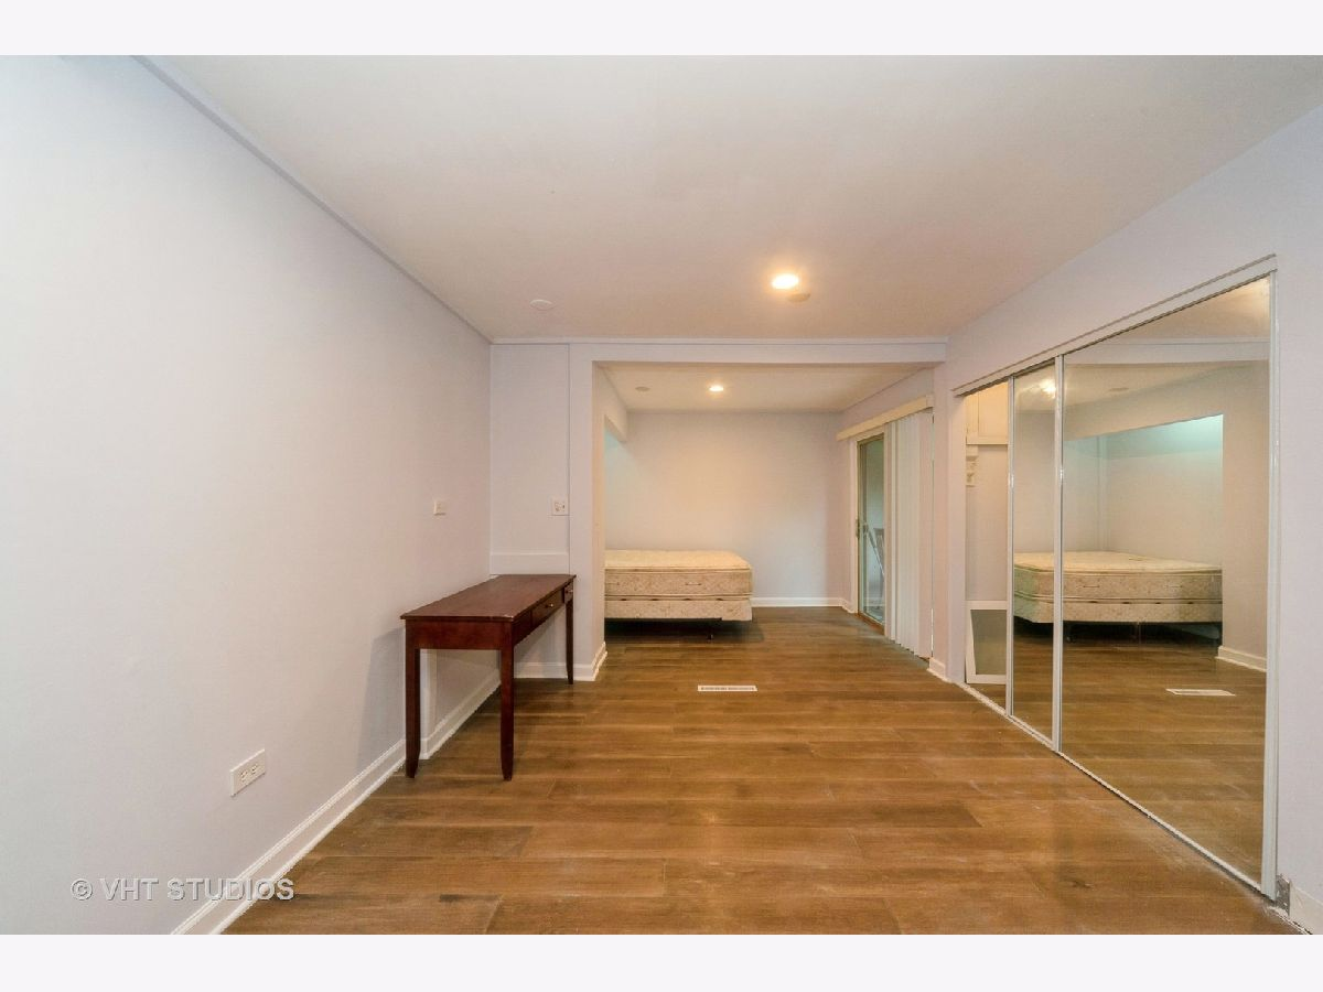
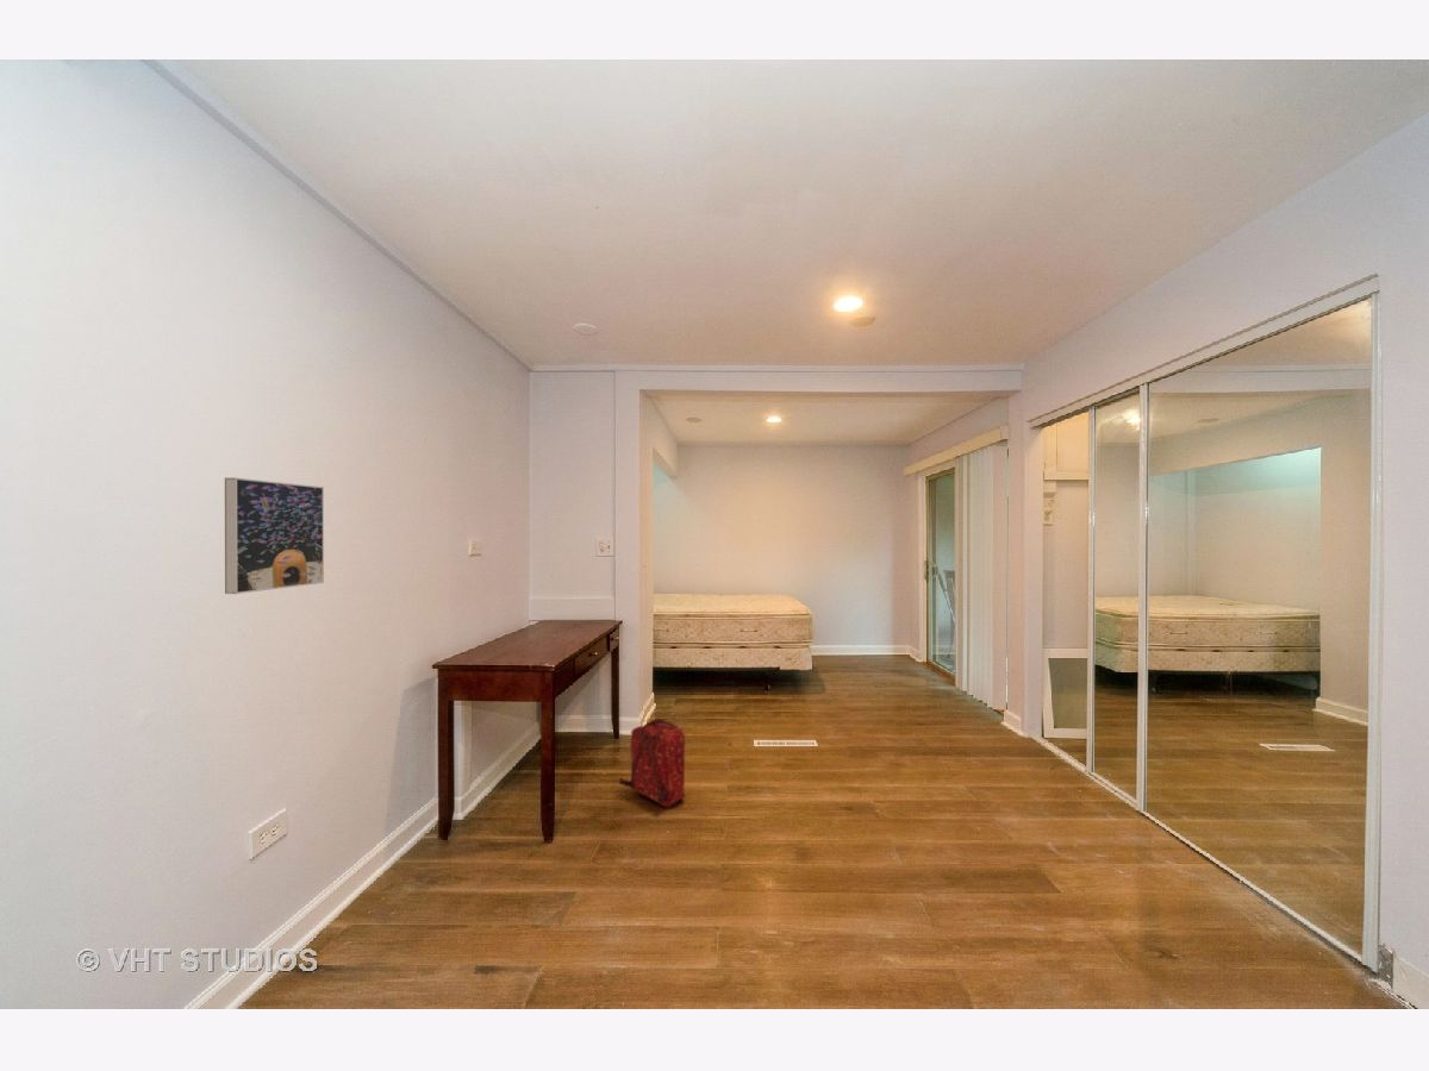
+ backpack [618,718,686,808]
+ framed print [224,477,325,595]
